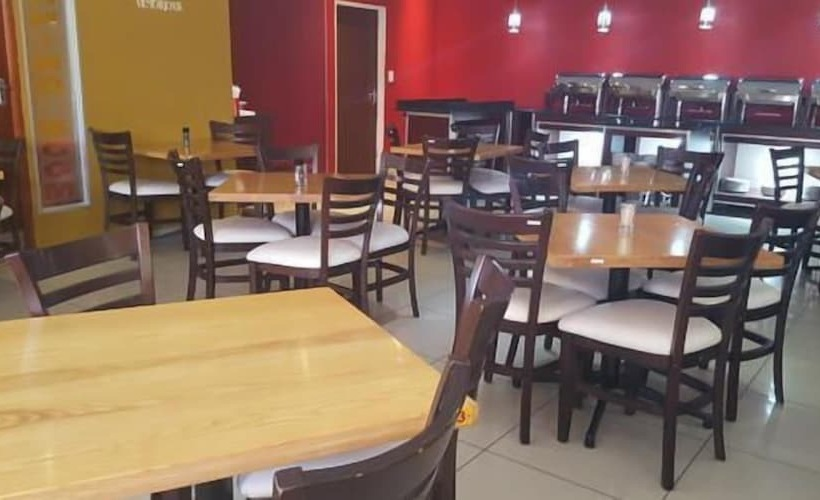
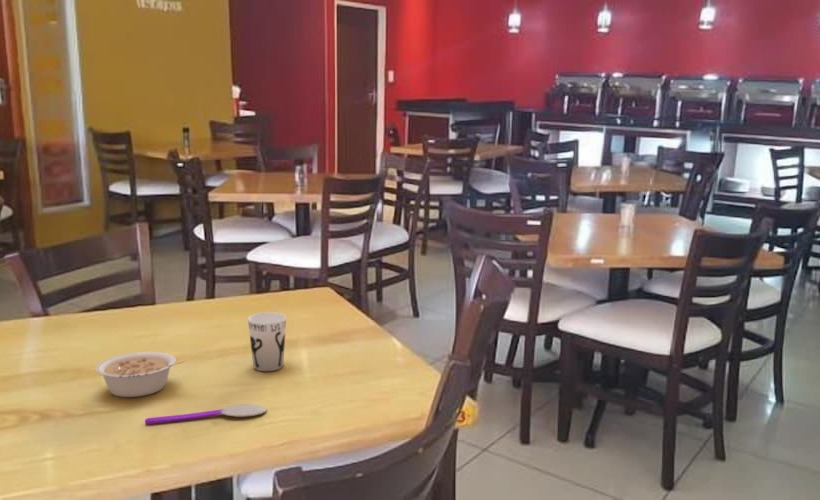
+ cup [247,311,287,372]
+ legume [94,351,186,398]
+ spoon [144,403,268,425]
